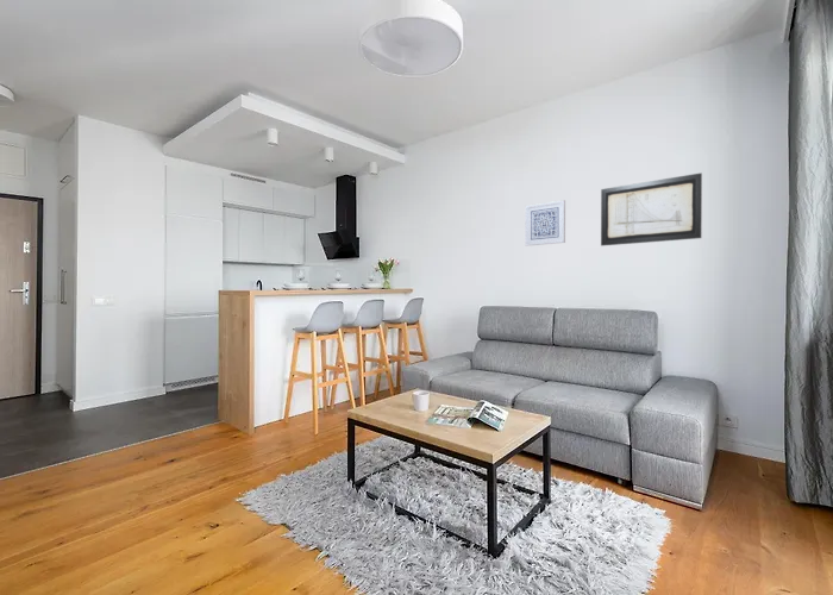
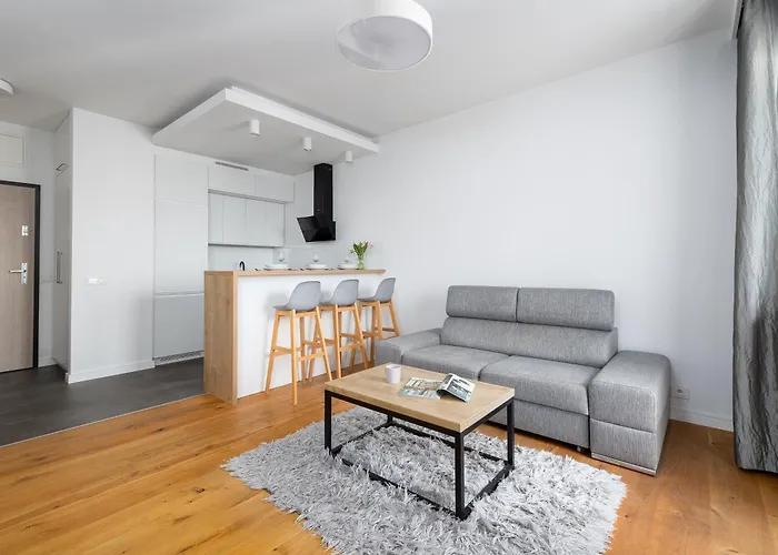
- wall art [524,199,566,248]
- wall art [600,171,703,248]
